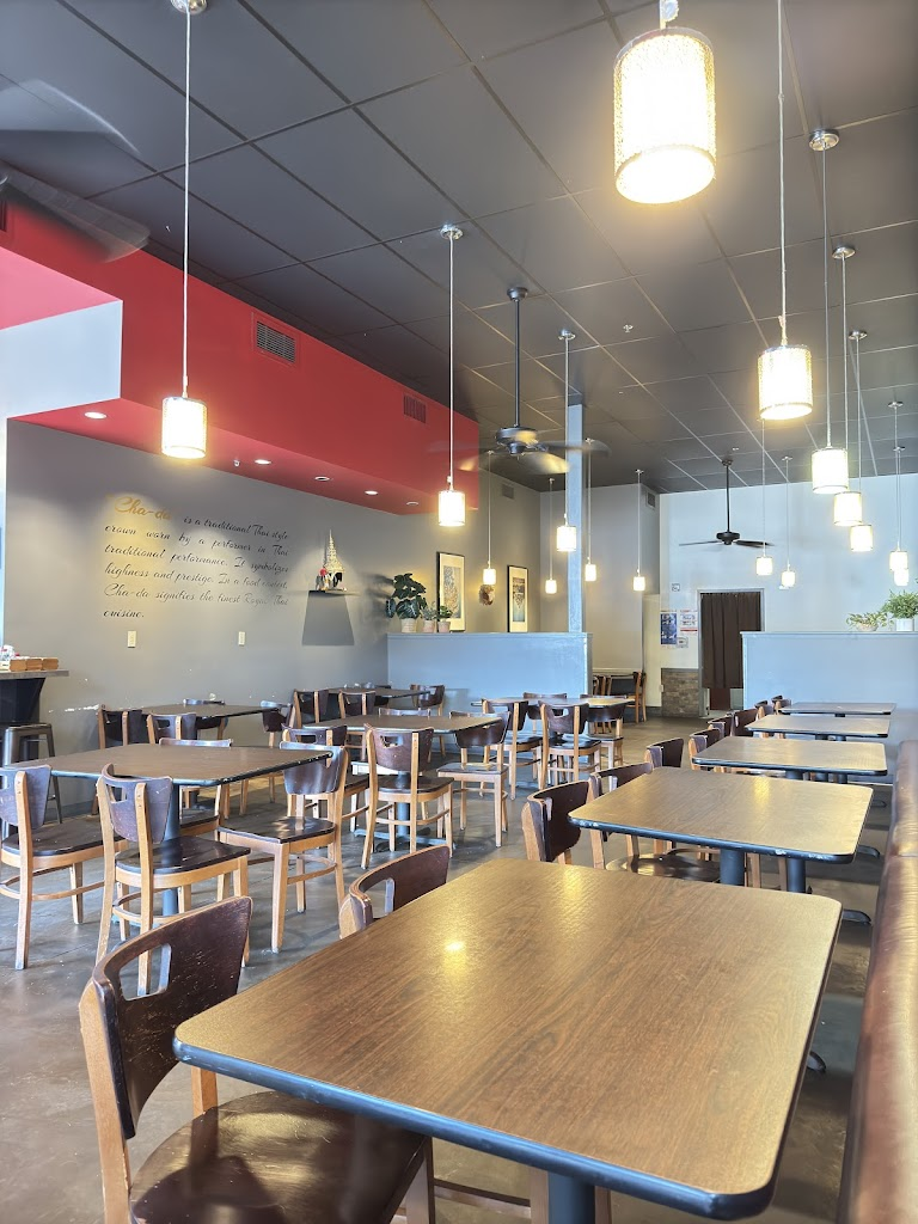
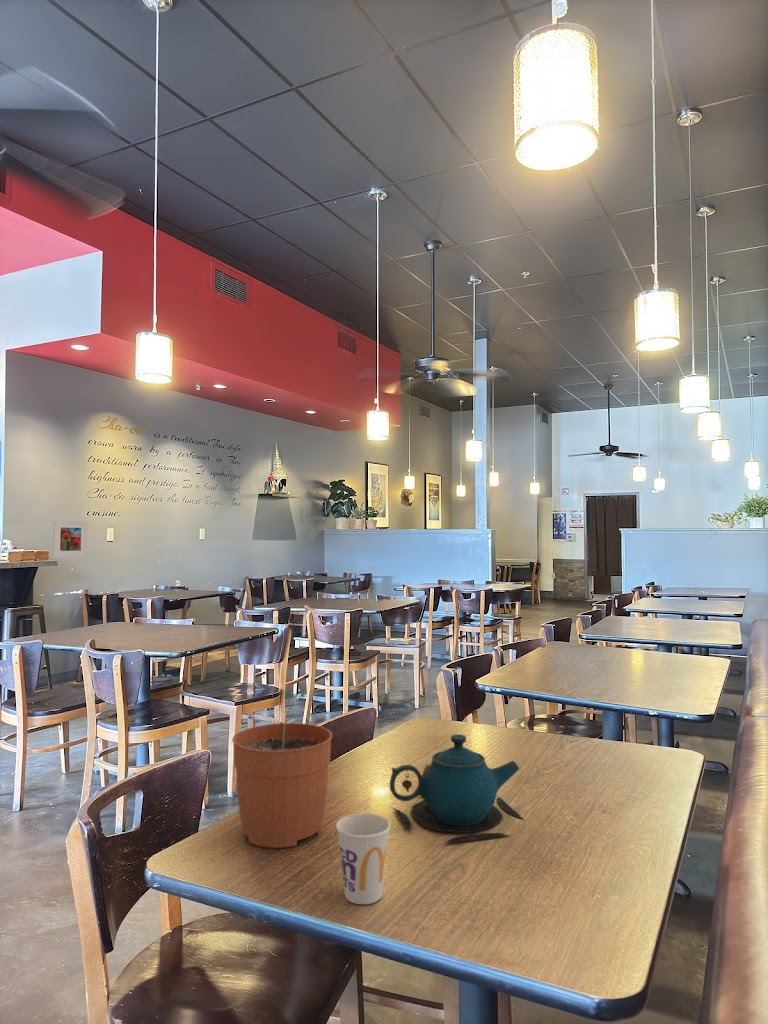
+ plant pot [231,691,333,849]
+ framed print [52,520,88,559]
+ teapot [389,733,524,844]
+ cup [335,812,392,905]
